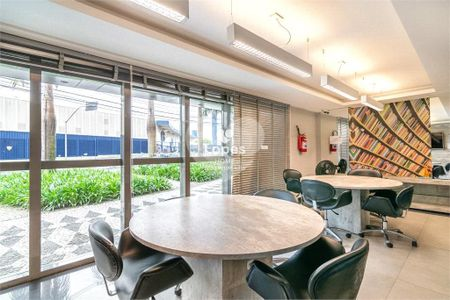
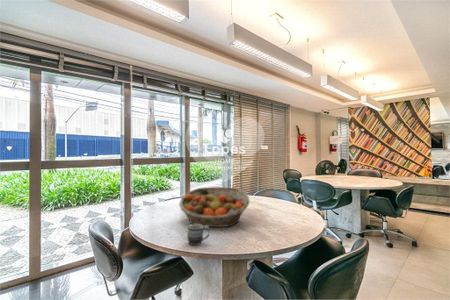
+ mug [186,224,210,247]
+ fruit basket [178,186,250,228]
